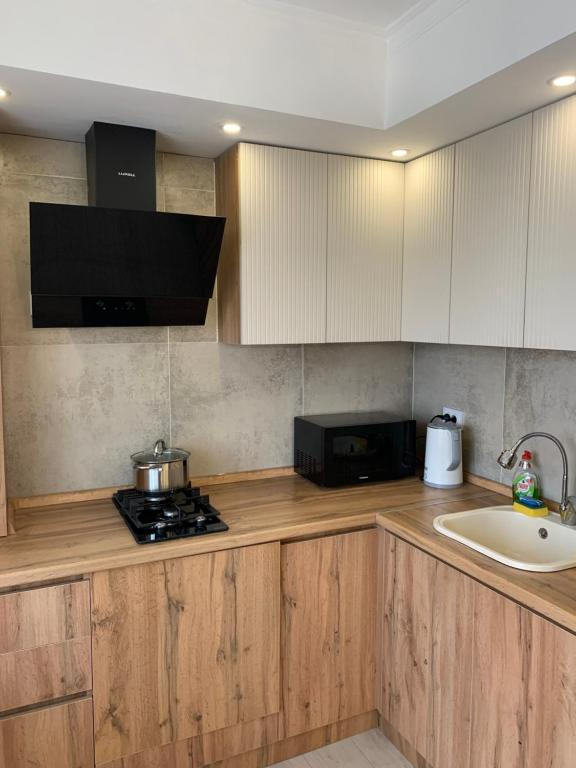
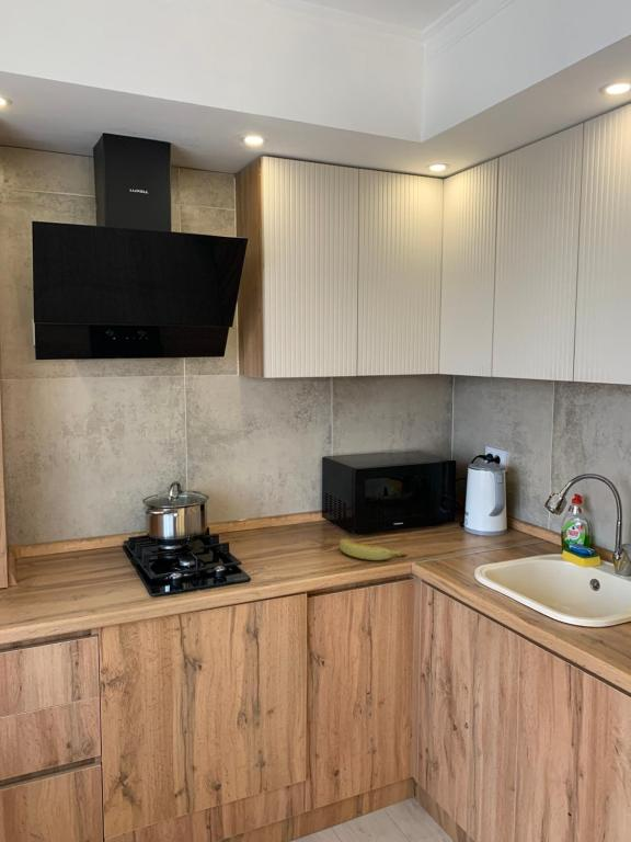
+ banana [339,537,409,561]
